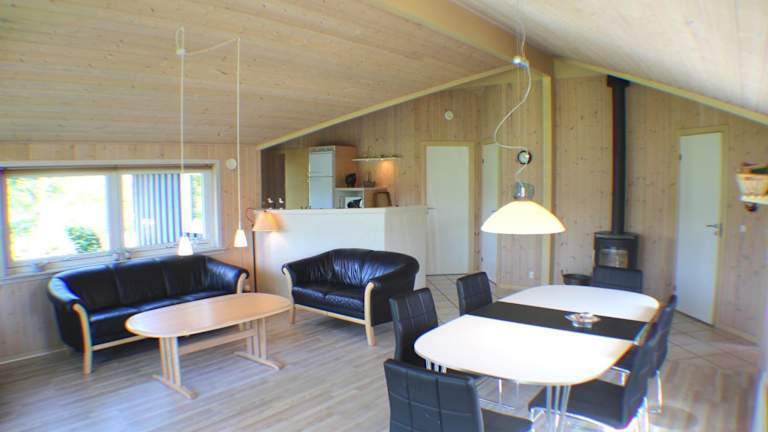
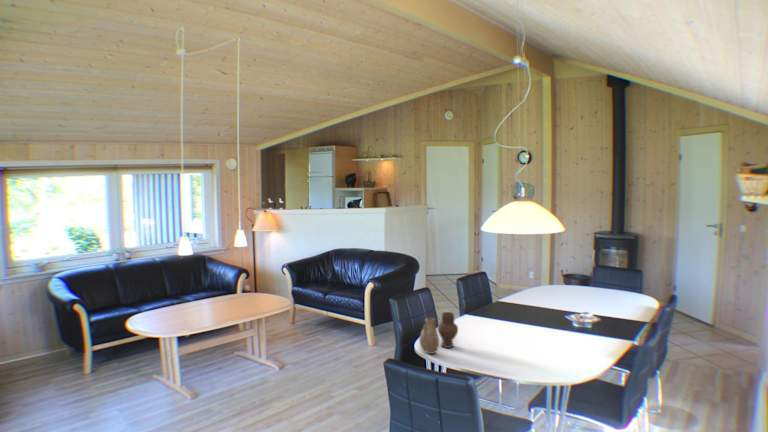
+ vase [418,311,459,355]
